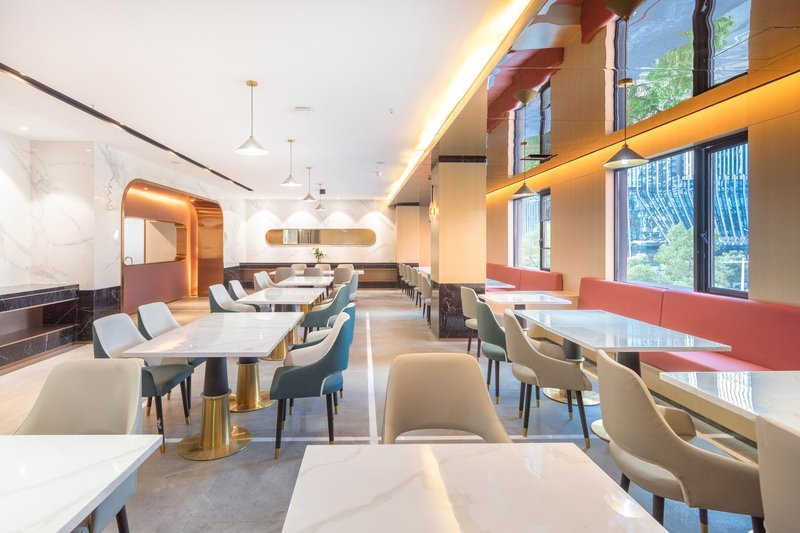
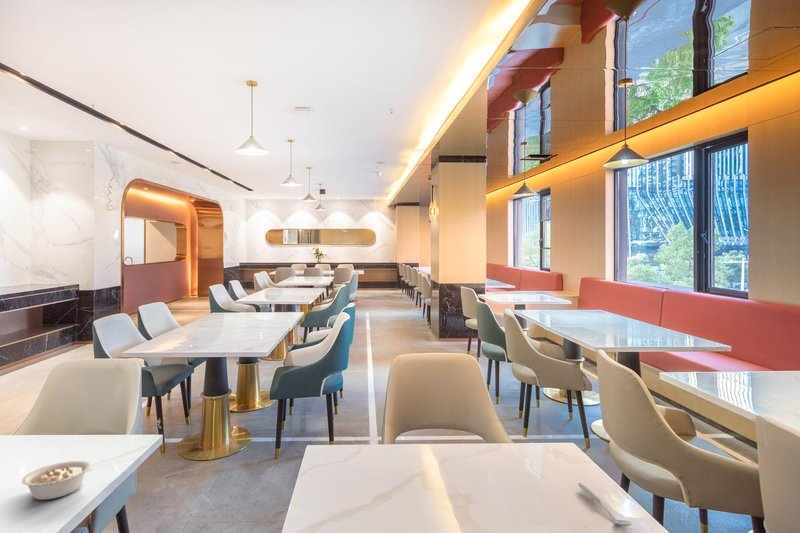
+ spoon [577,482,634,527]
+ legume [21,460,94,501]
